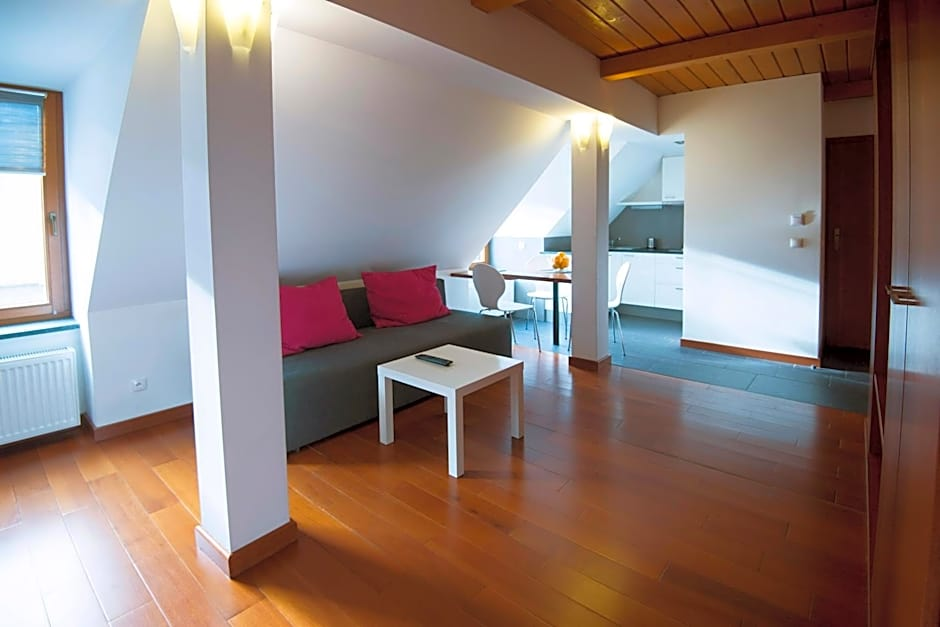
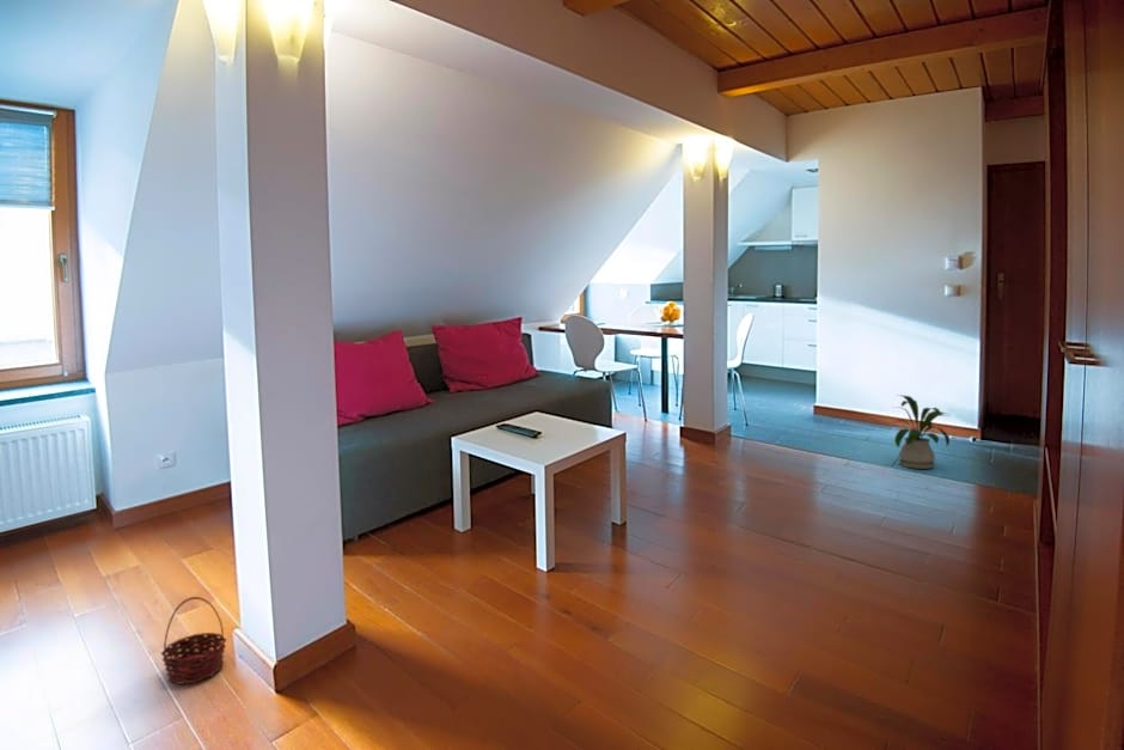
+ basket [159,596,227,685]
+ house plant [890,394,951,470]
